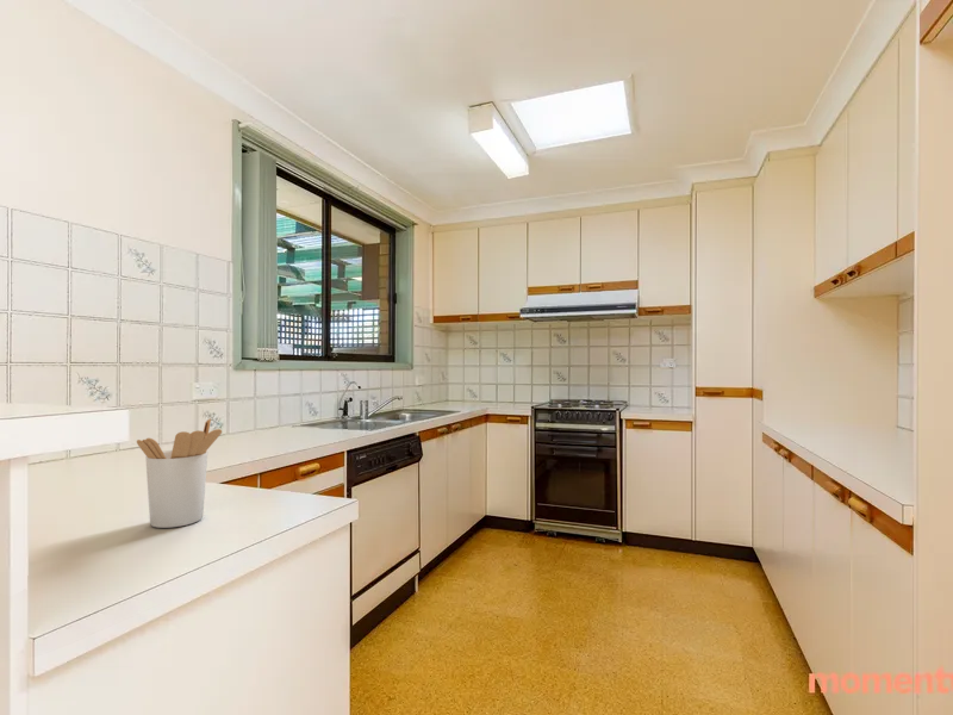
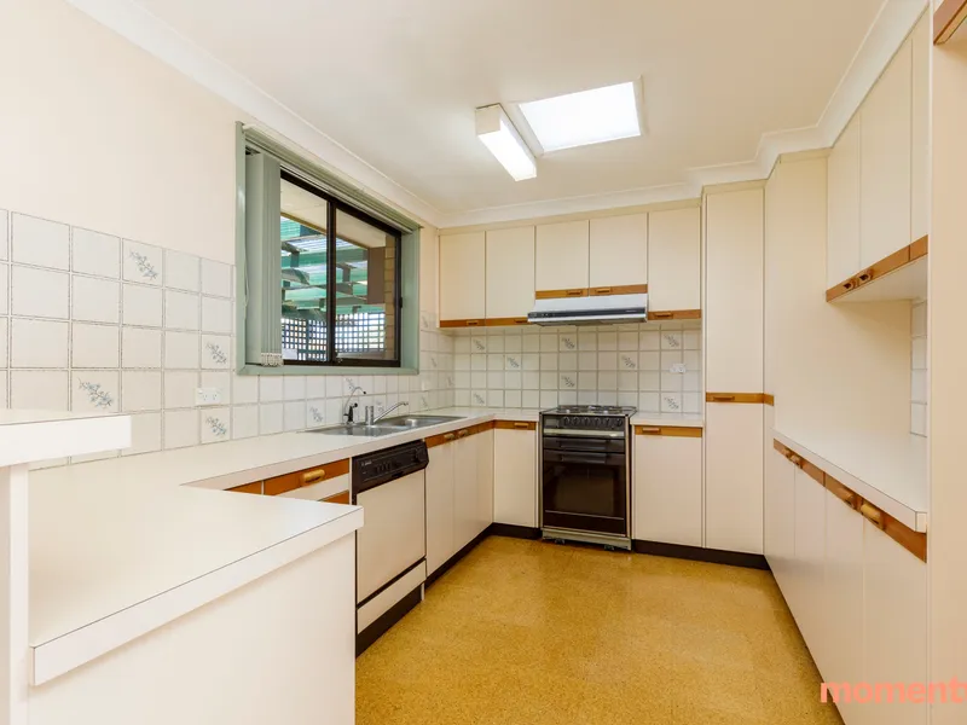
- utensil holder [136,417,223,529]
